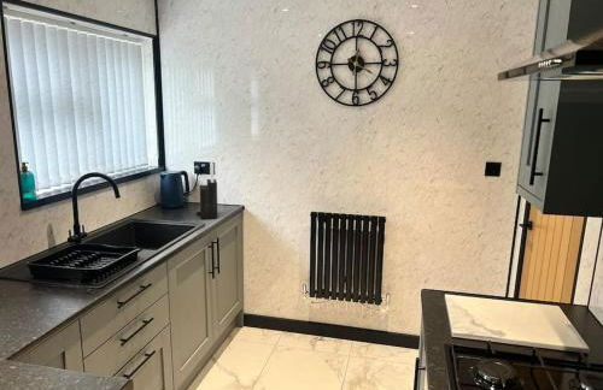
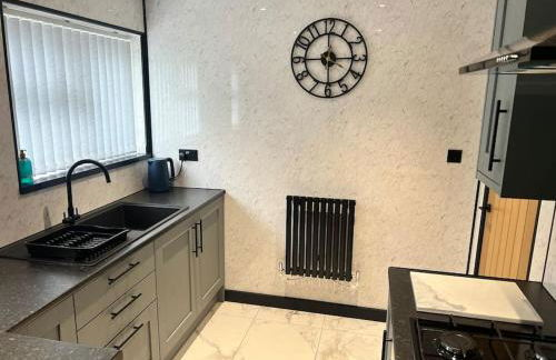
- knife block [195,161,218,220]
